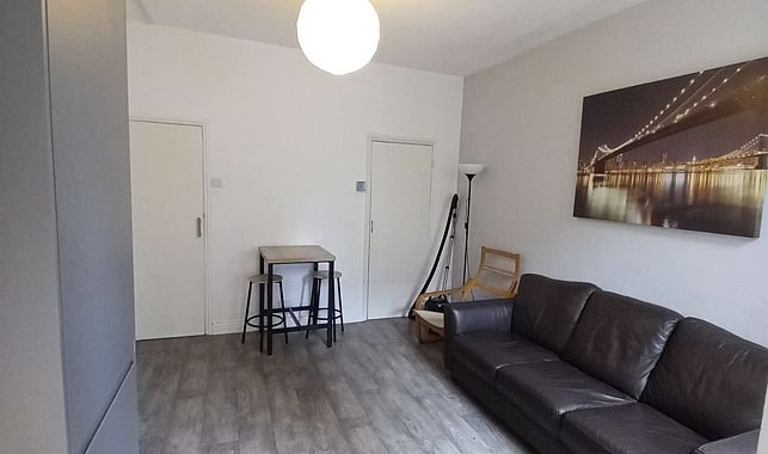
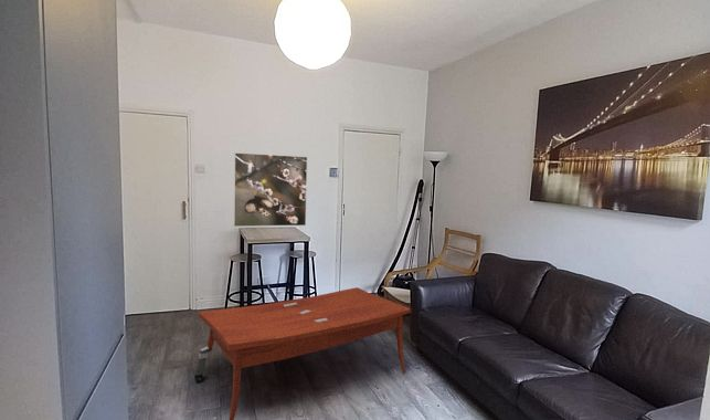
+ coffee table [193,286,412,420]
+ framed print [233,151,308,228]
